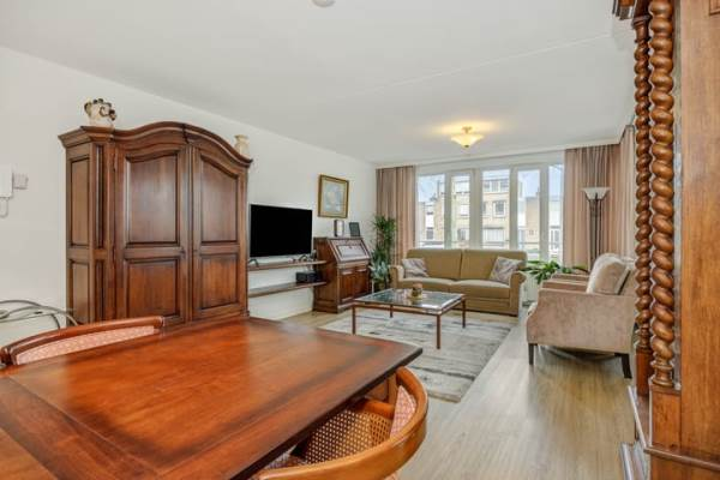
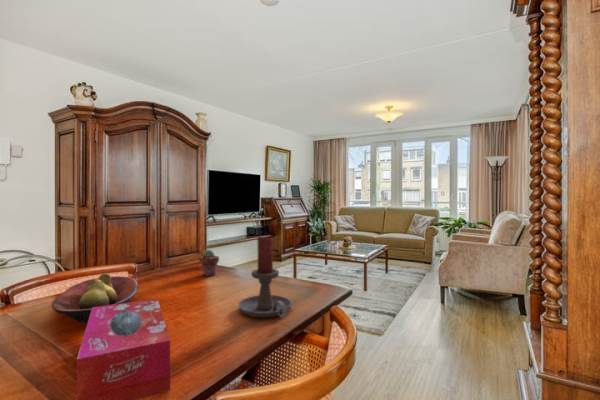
+ tissue box [76,298,171,400]
+ fruit bowl [51,272,139,324]
+ potted succulent [199,249,220,277]
+ candle holder [237,235,293,319]
